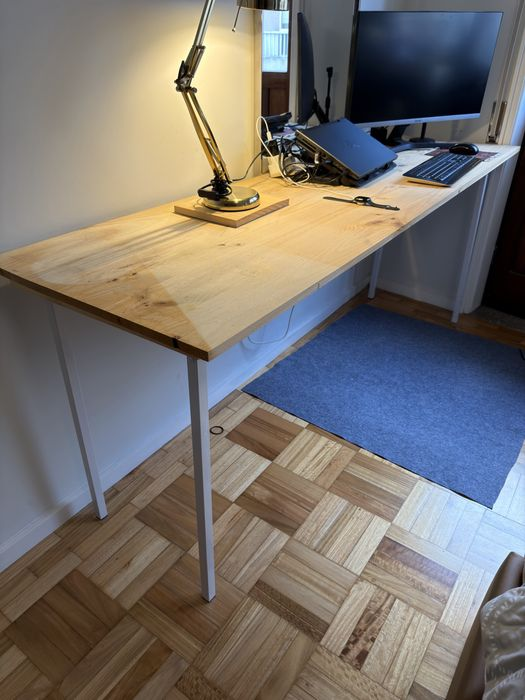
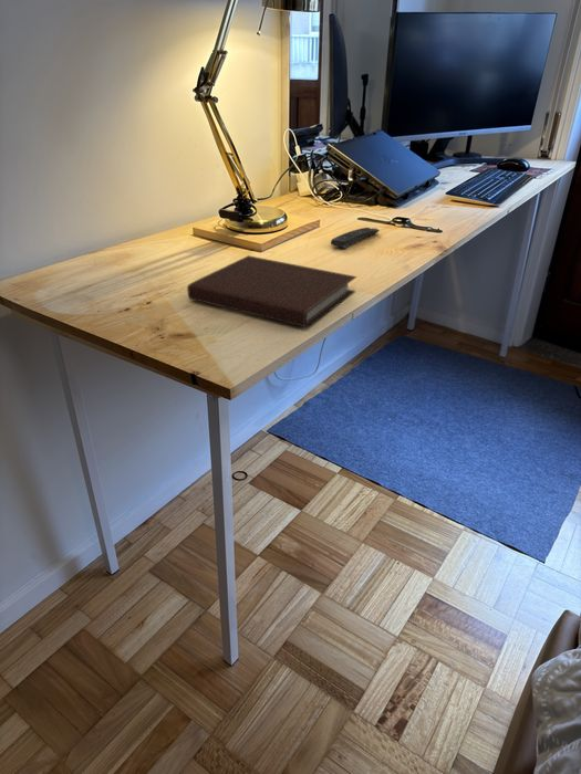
+ remote control [330,227,381,249]
+ notebook [186,254,357,328]
